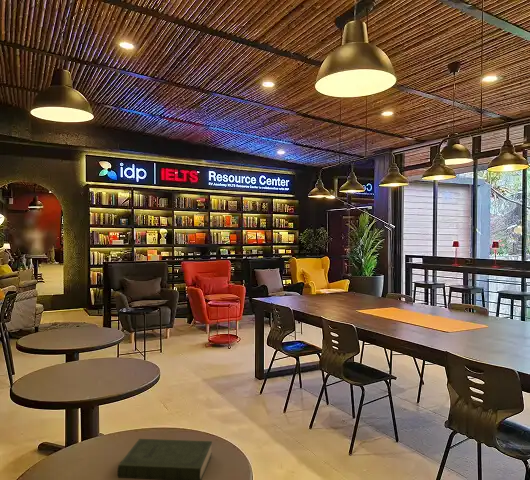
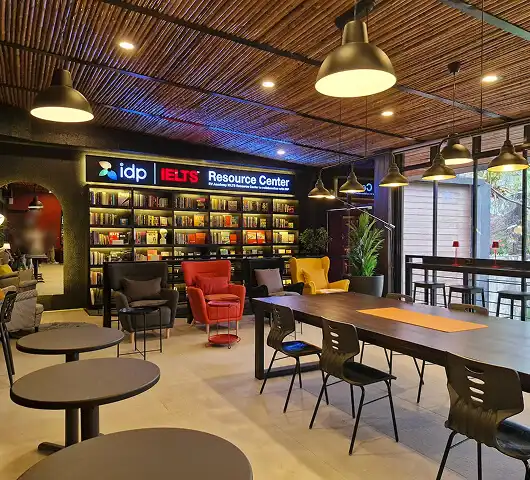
- book [116,438,213,480]
